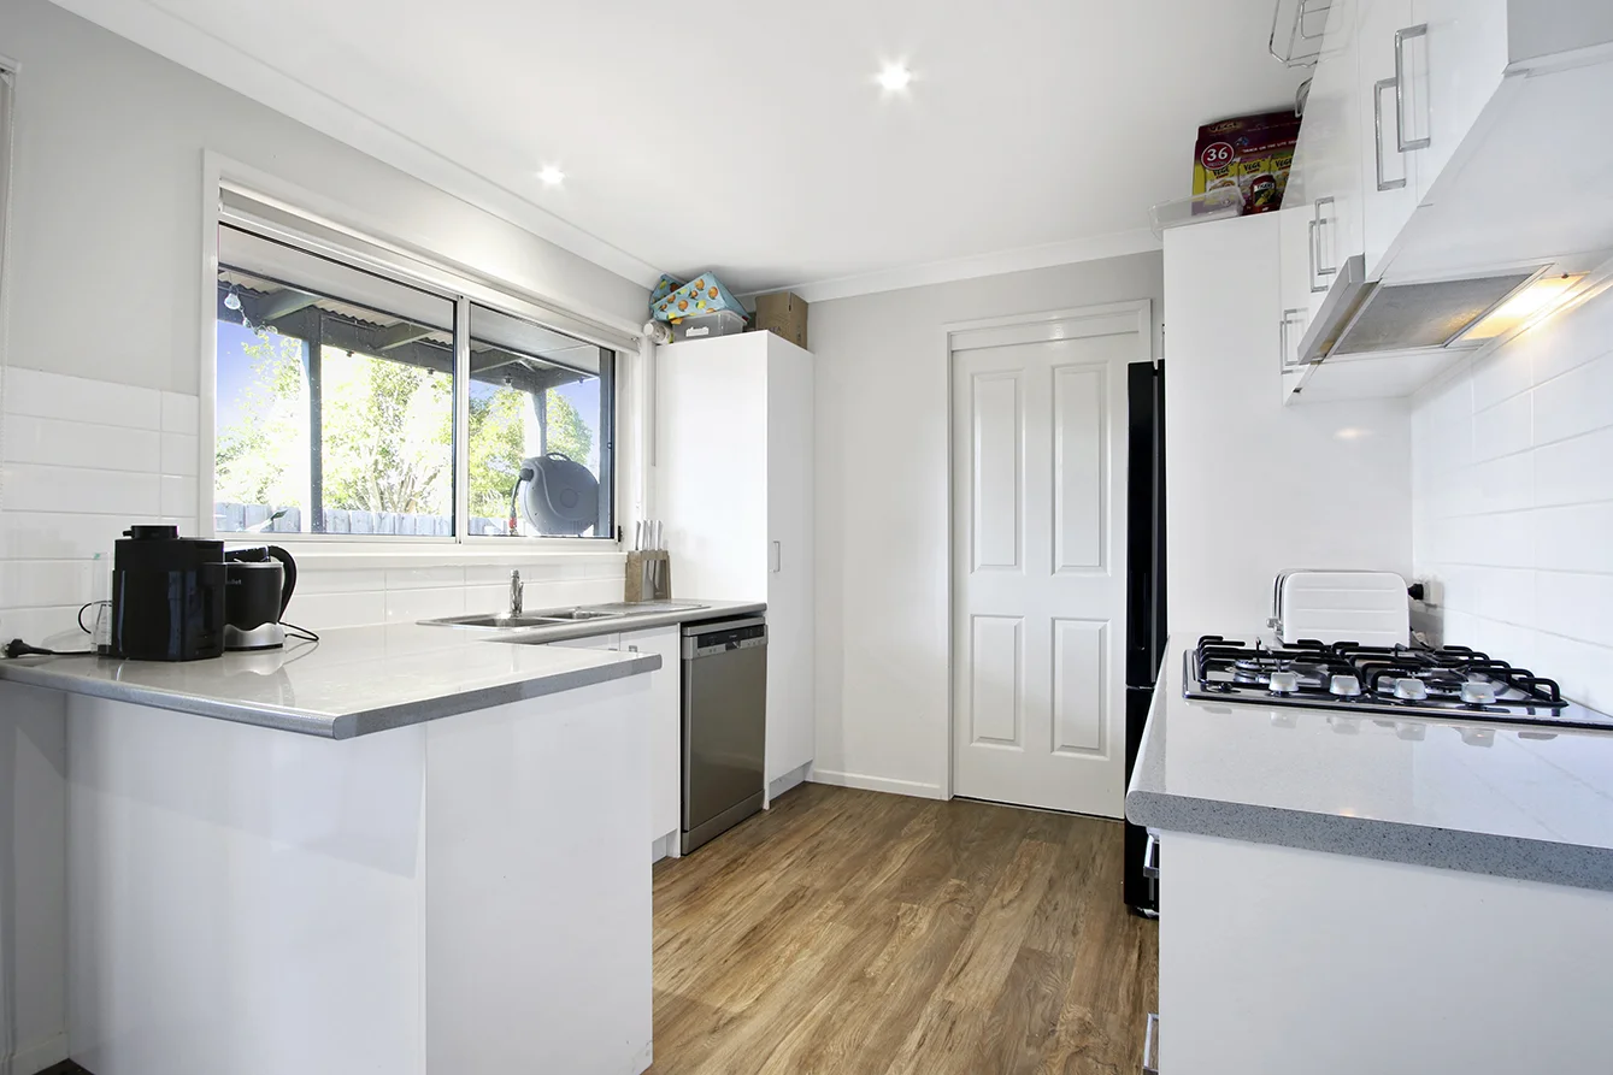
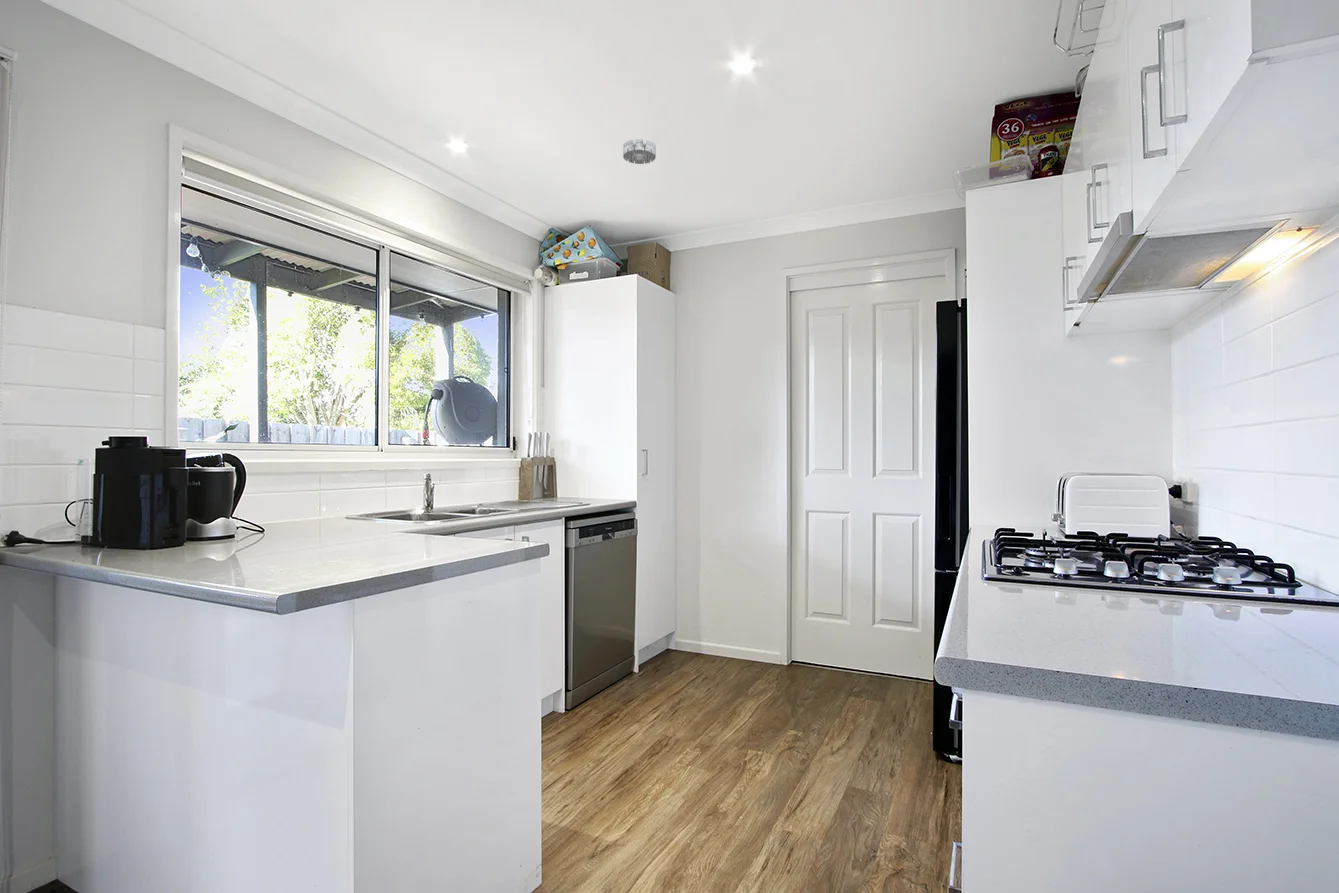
+ smoke detector [622,137,657,165]
